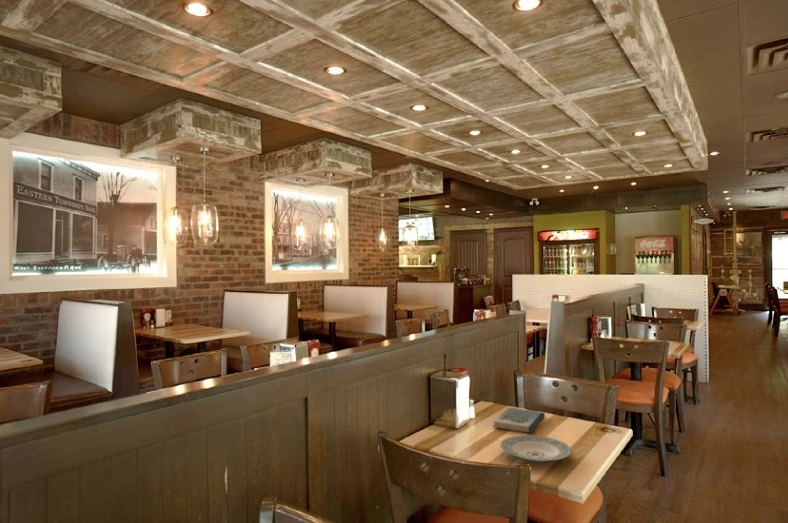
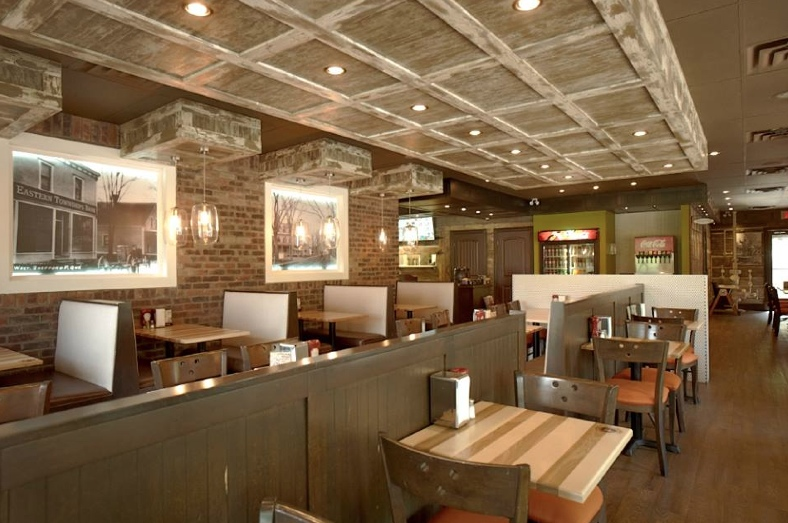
- book [492,407,546,434]
- plate [499,434,573,463]
